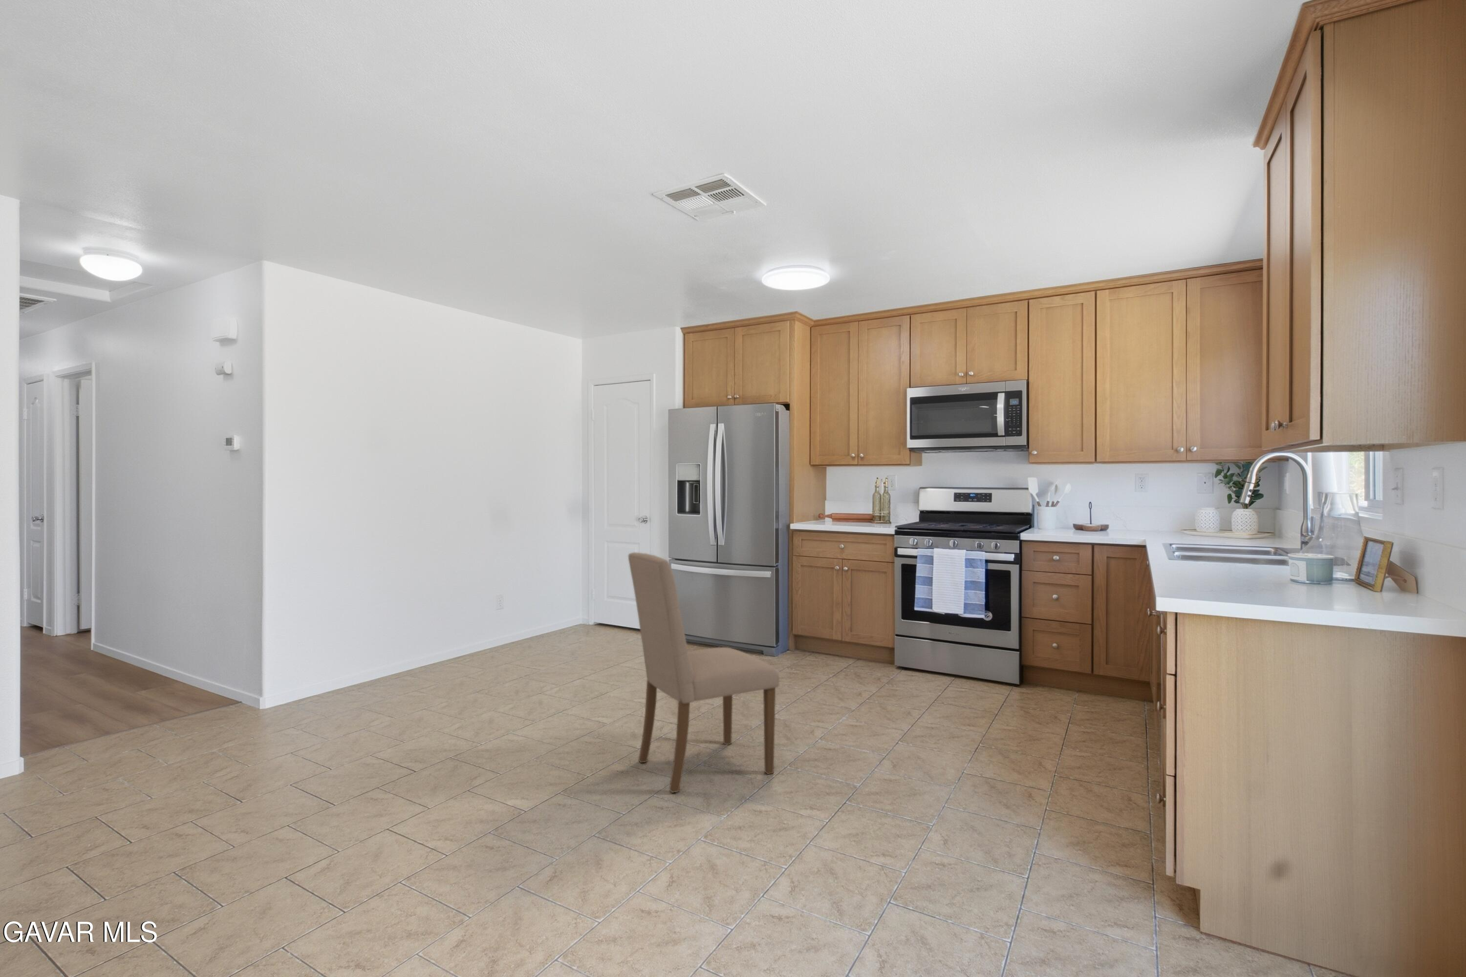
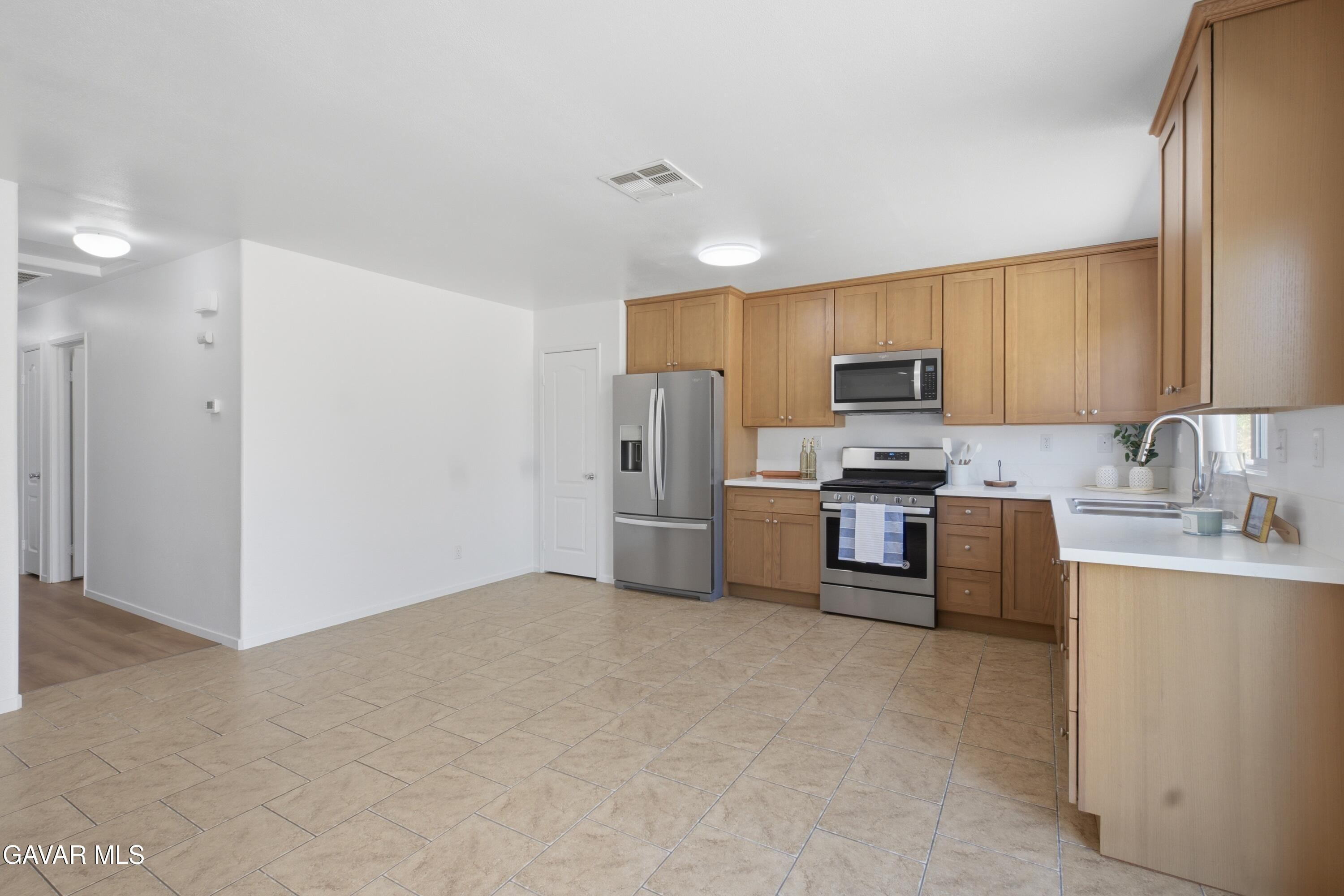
- dining chair [628,552,780,794]
